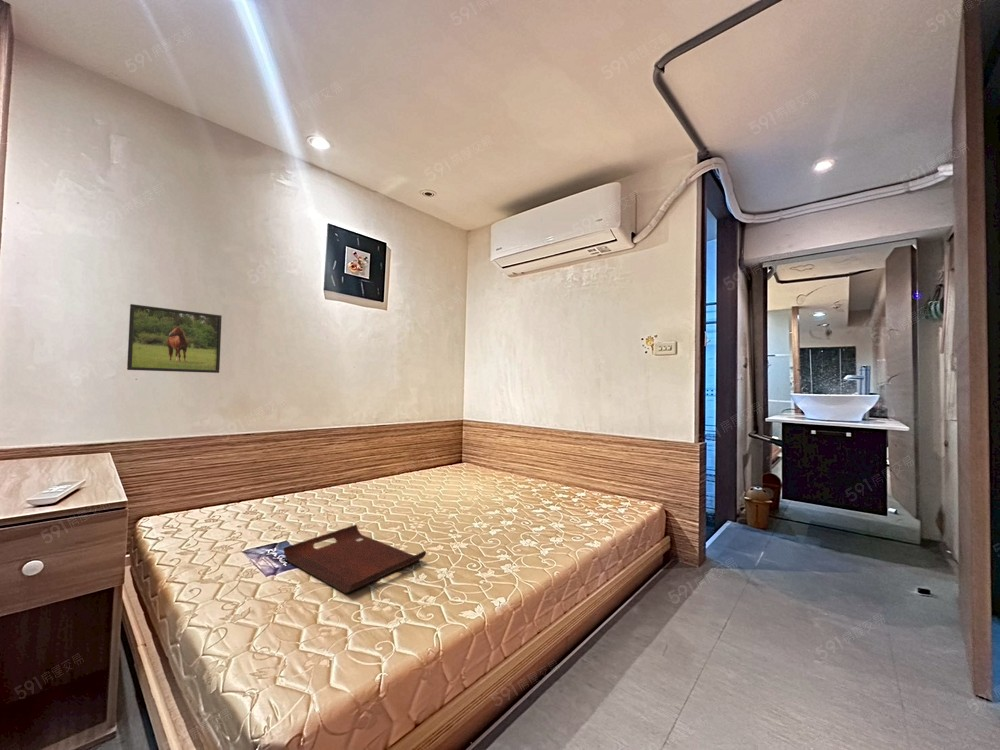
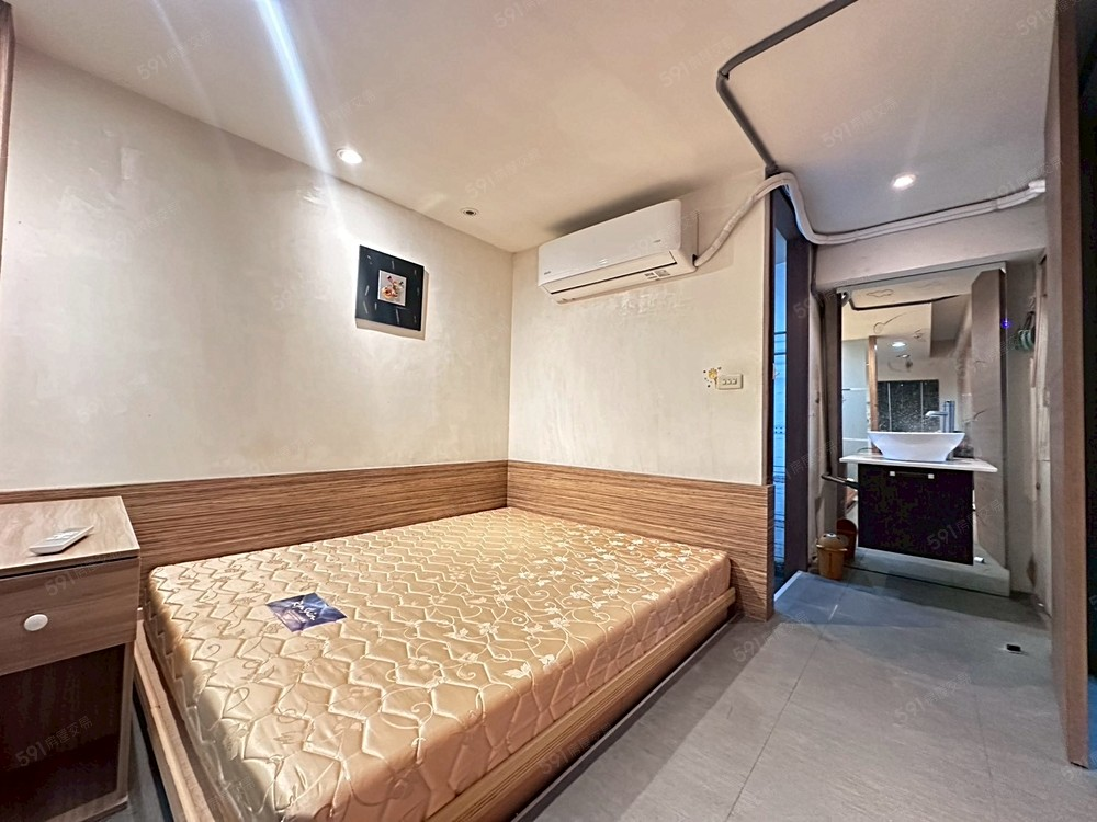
- serving tray [282,524,427,594]
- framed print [126,303,223,374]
